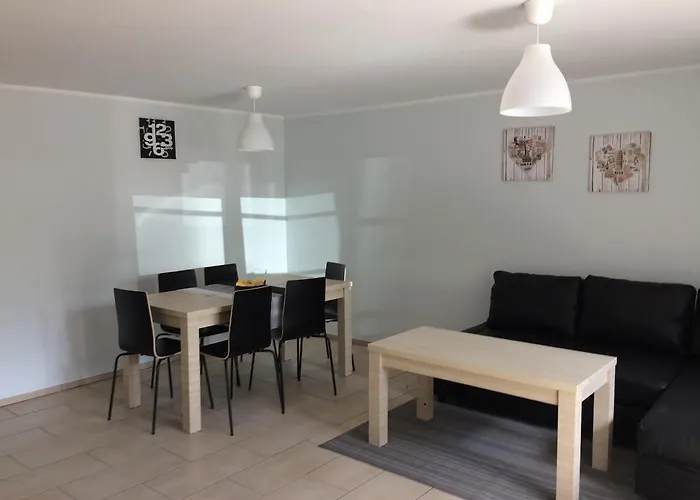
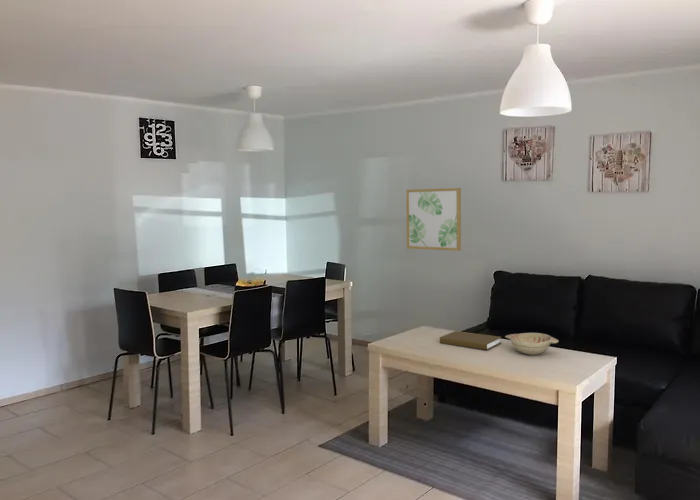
+ wall art [405,187,462,252]
+ book [439,330,502,351]
+ decorative bowl [504,332,559,356]
